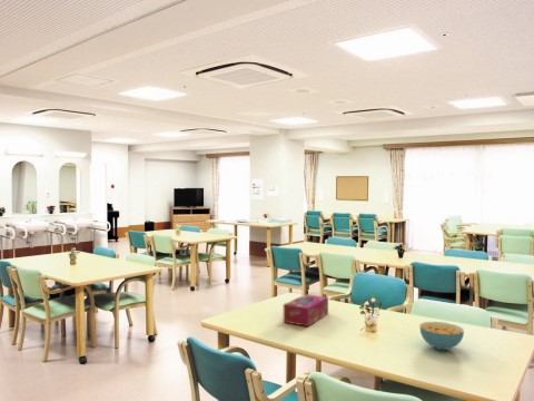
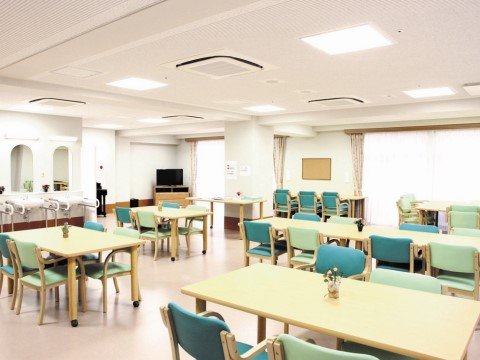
- cereal bowl [418,321,465,351]
- tissue box [283,293,329,327]
